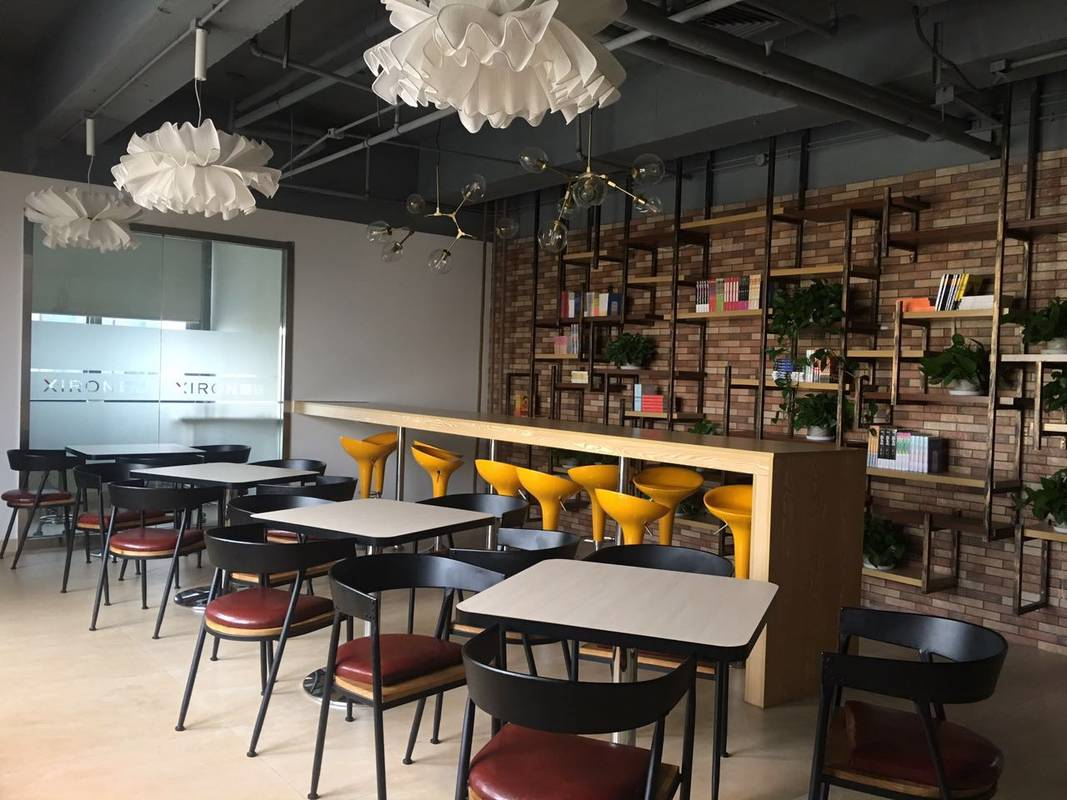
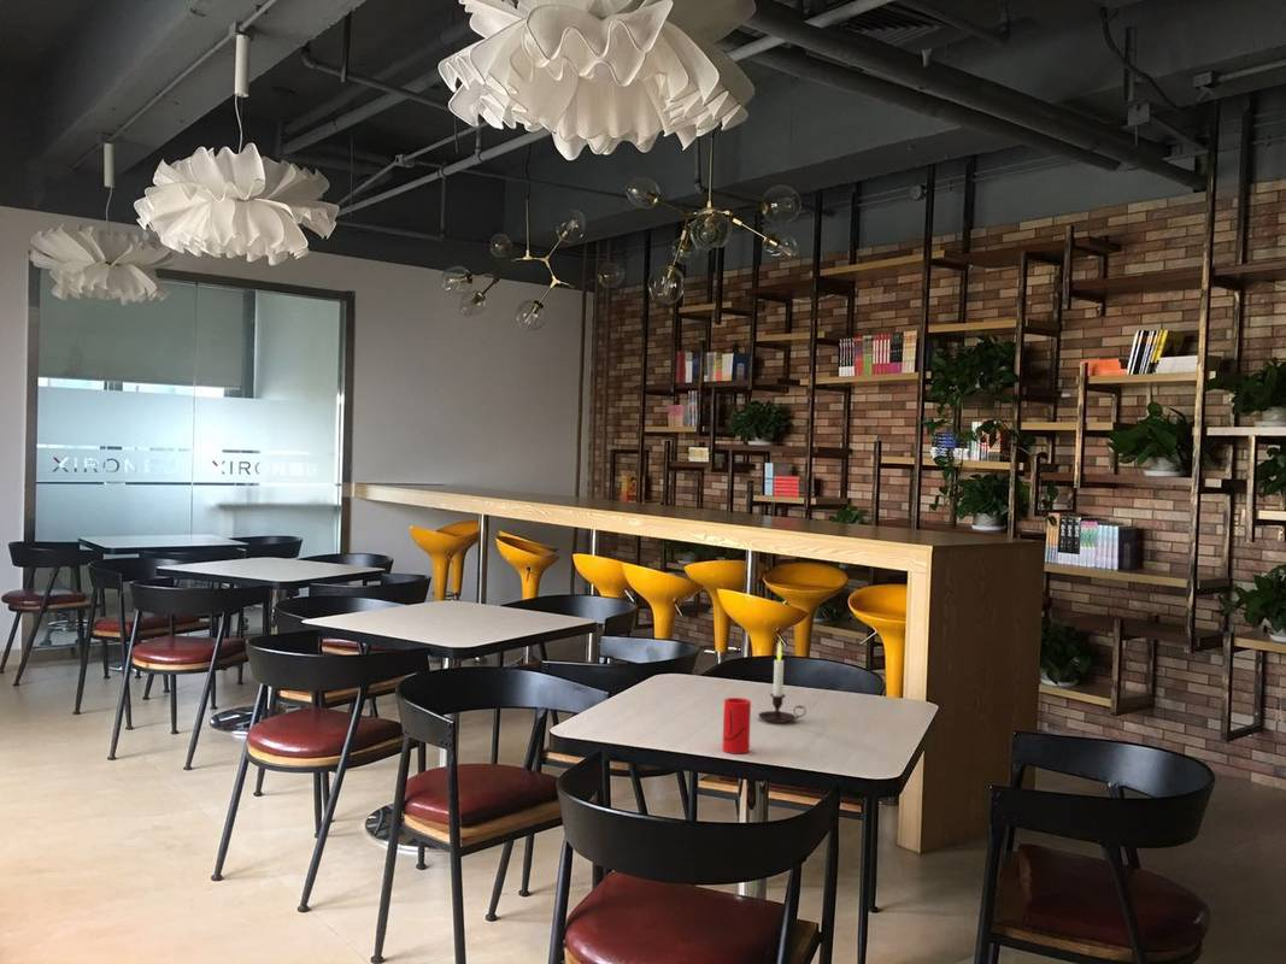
+ cup [721,696,752,754]
+ candle [757,641,806,724]
